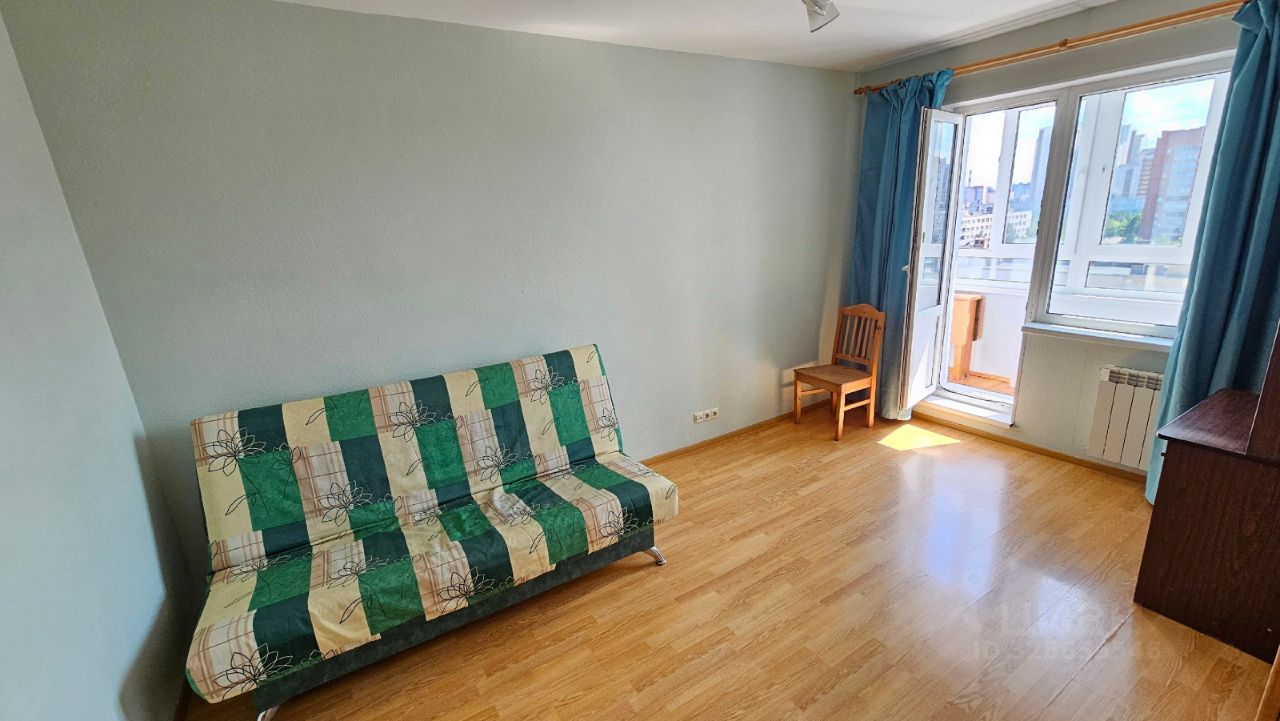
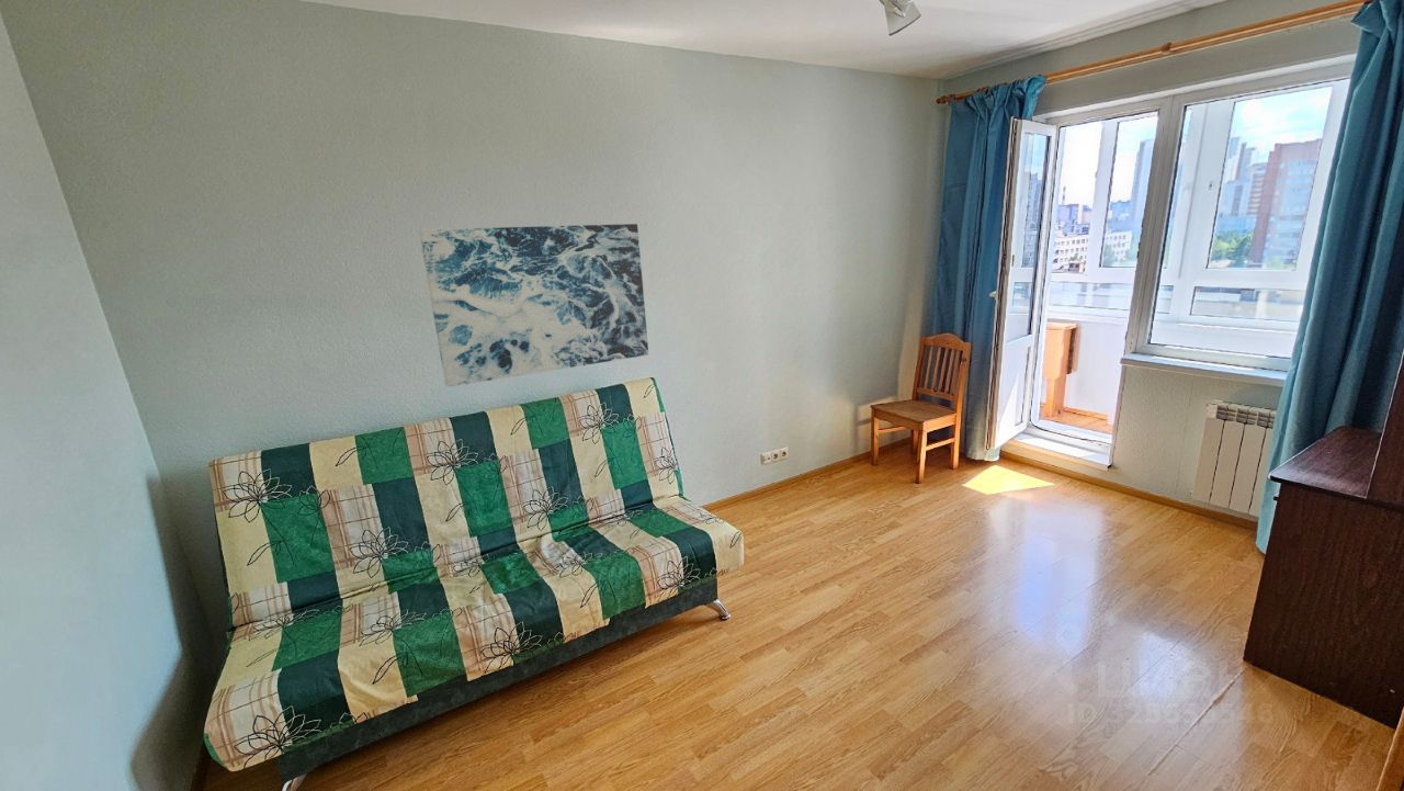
+ wall art [418,223,649,387]
